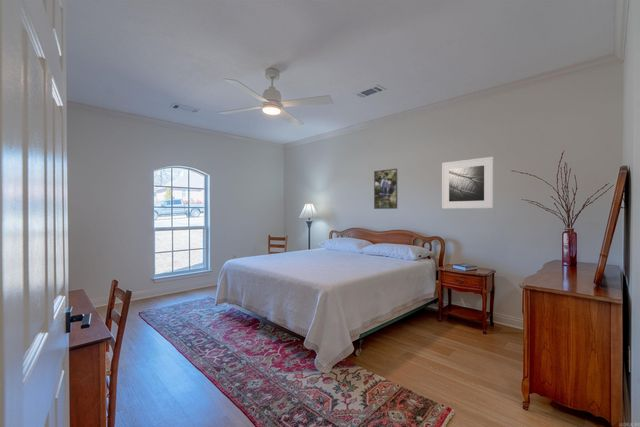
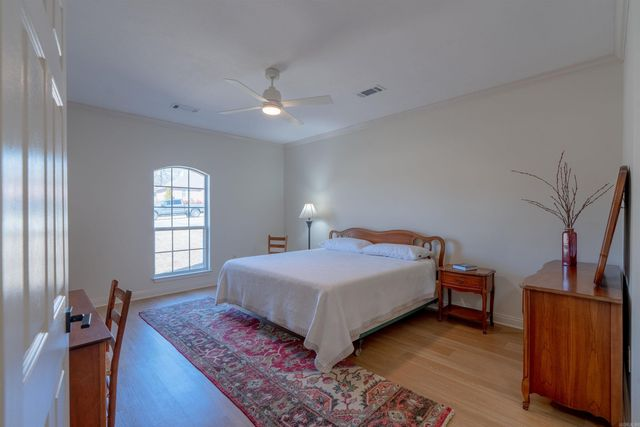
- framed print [373,168,398,210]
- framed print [441,156,494,210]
